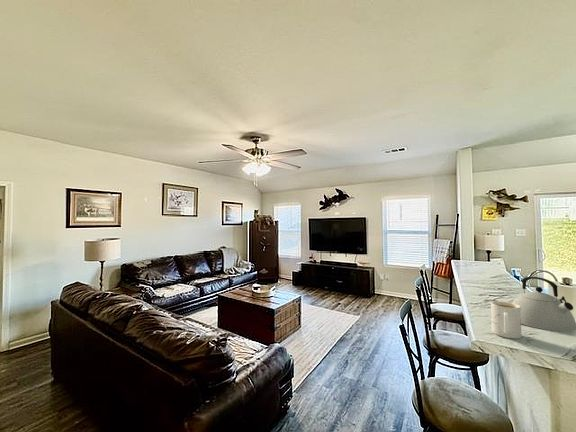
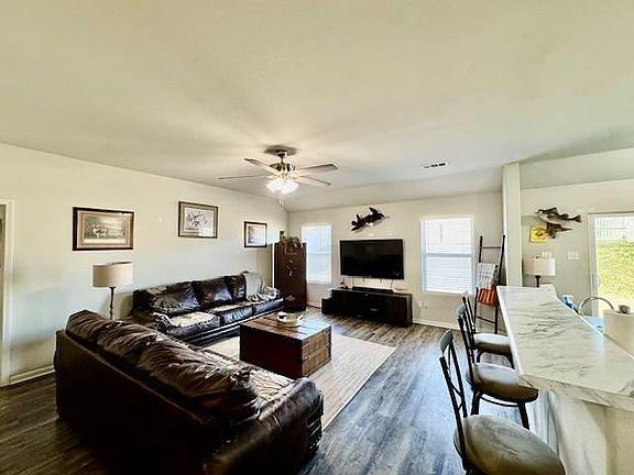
- kettle [511,276,576,332]
- mug [490,300,522,340]
